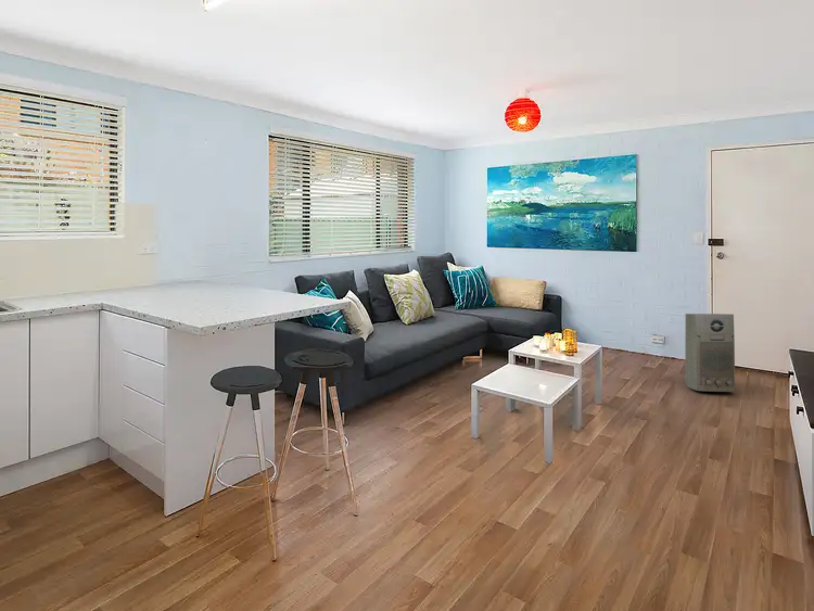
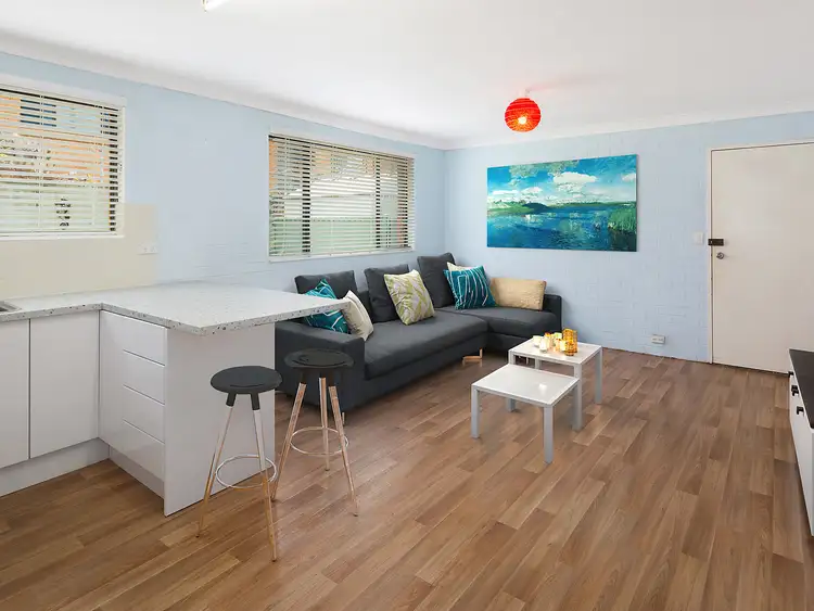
- air purifier [684,313,736,393]
